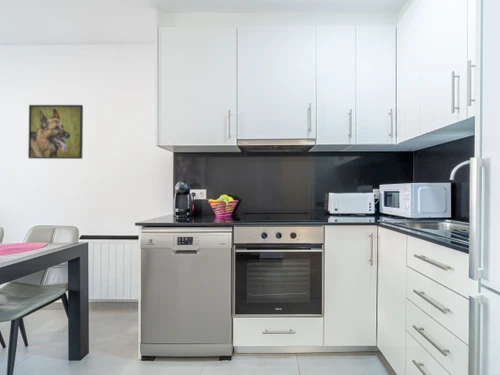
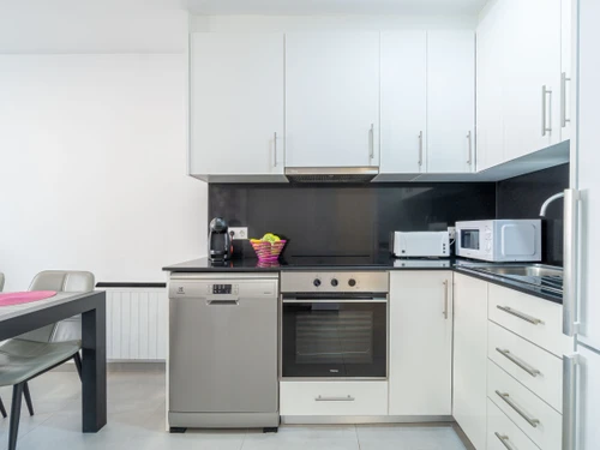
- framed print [27,104,84,160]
